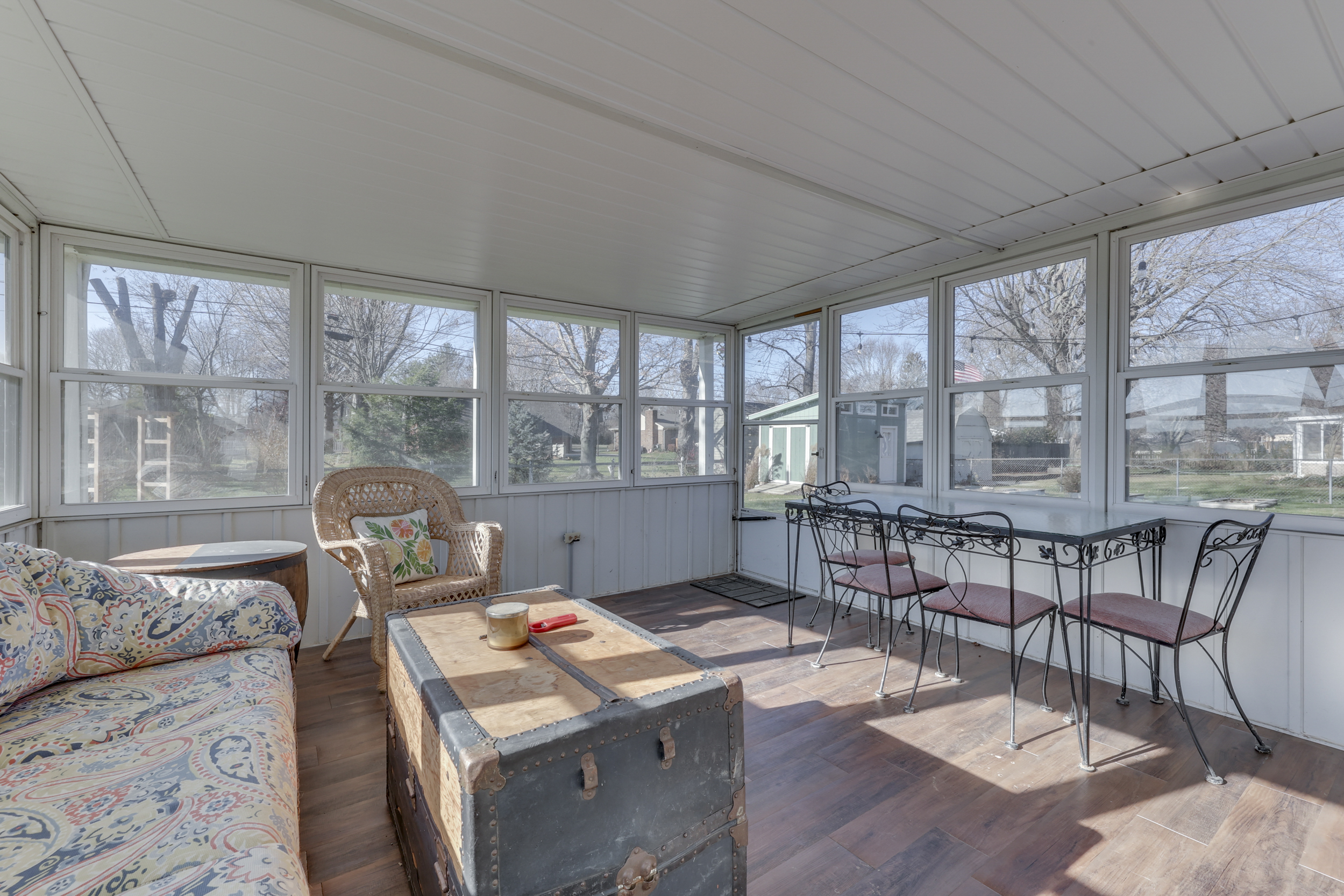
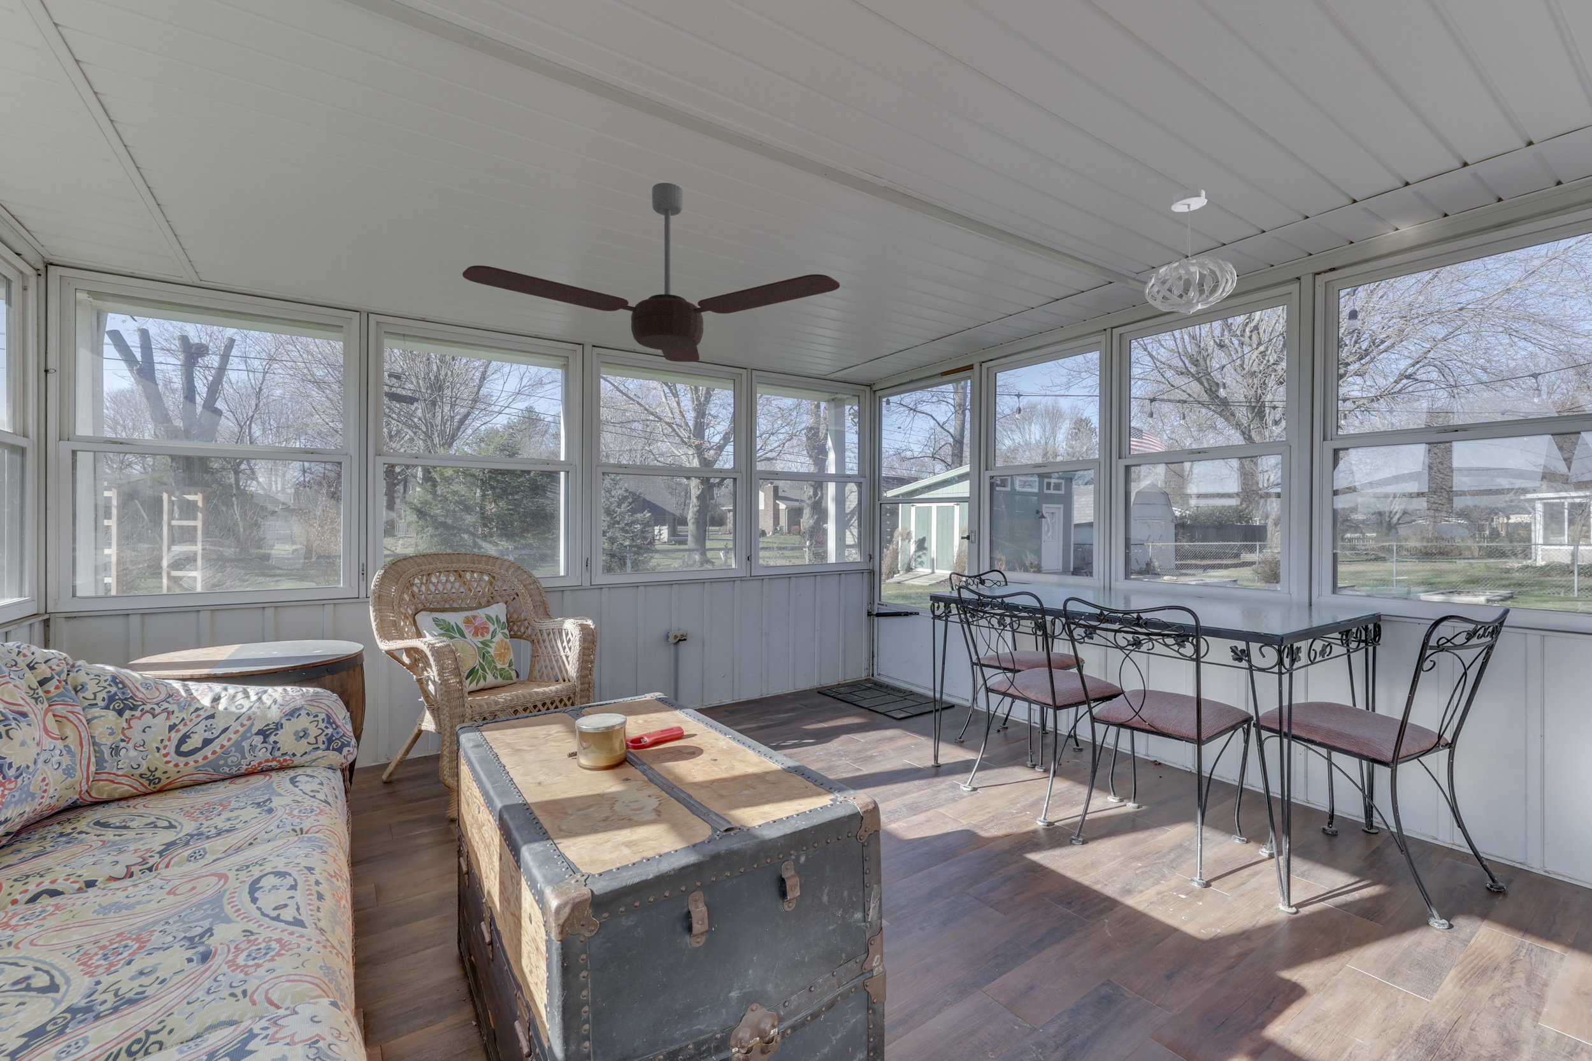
+ pendant light [1143,188,1237,315]
+ ceiling fan [462,182,840,362]
